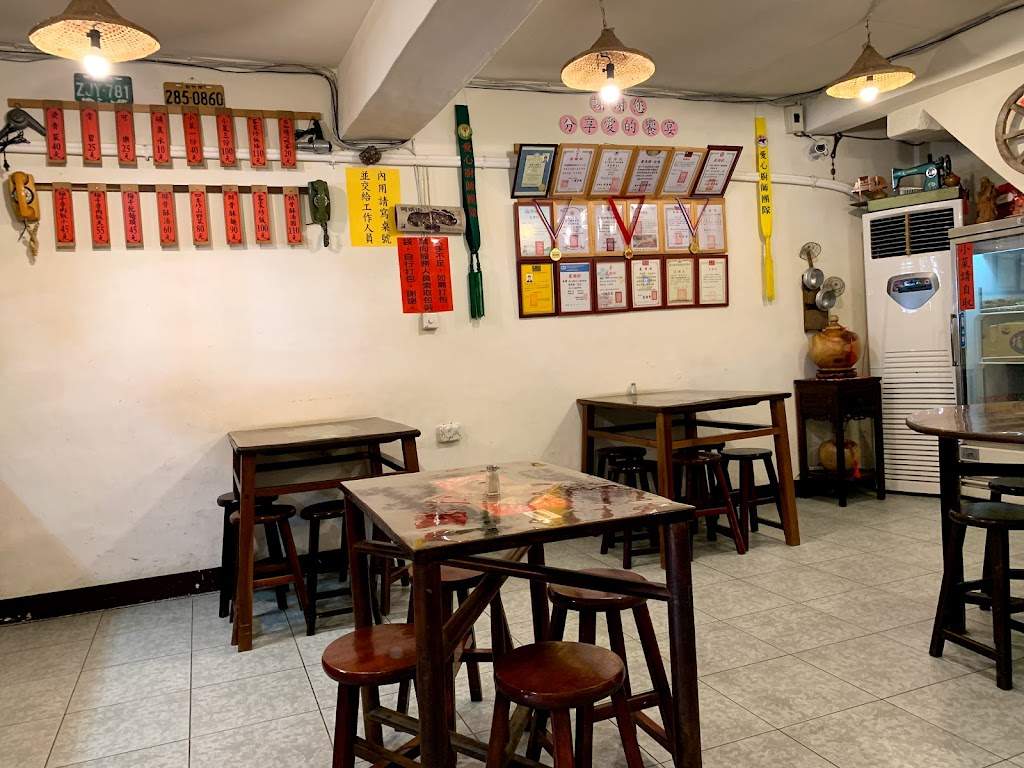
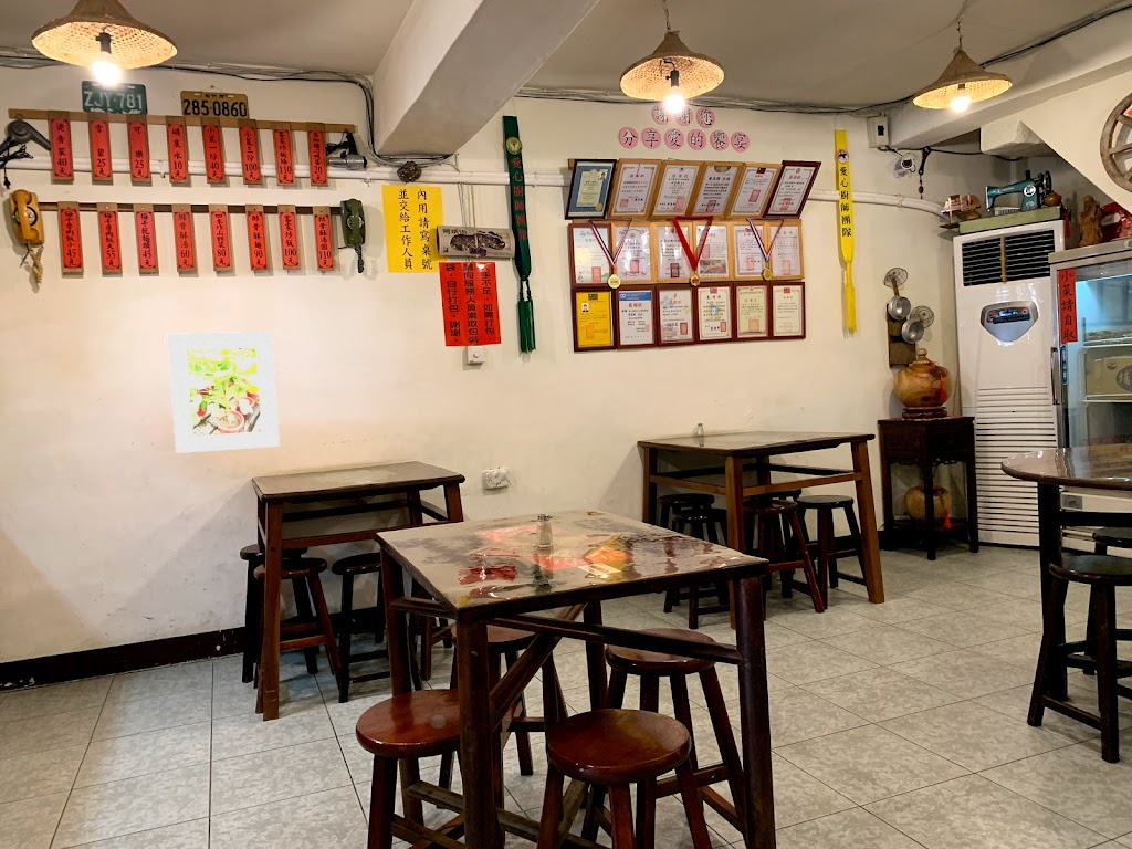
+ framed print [167,331,281,454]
